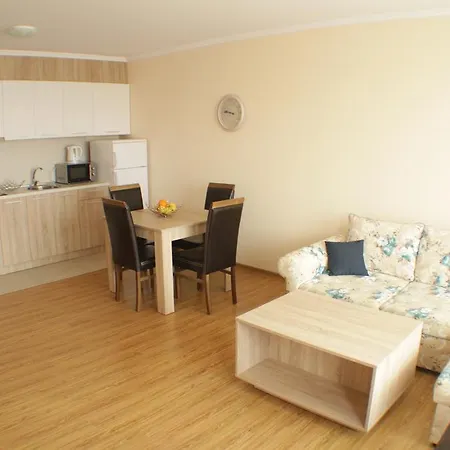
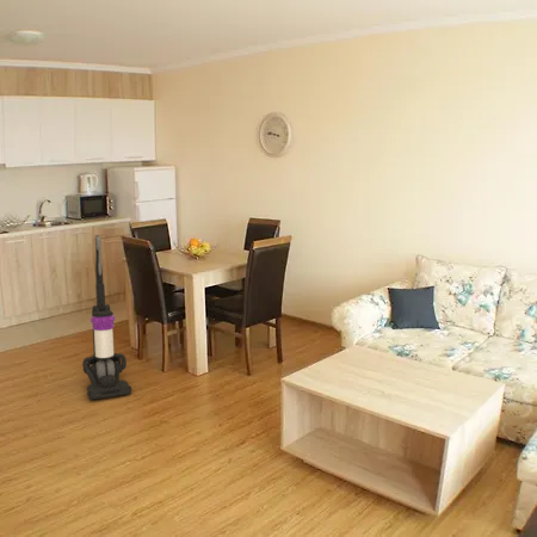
+ vacuum cleaner [81,234,132,401]
